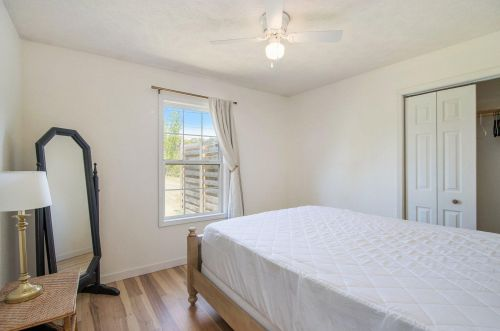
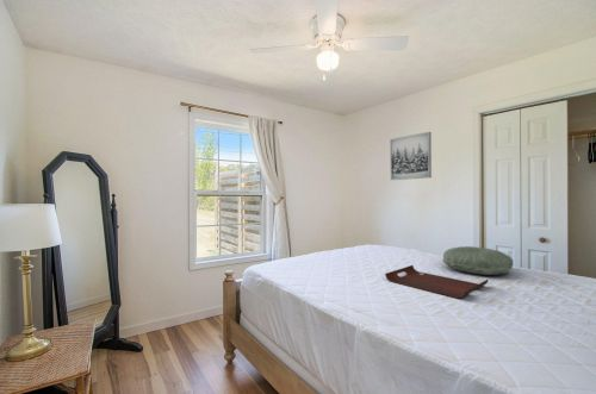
+ pillow [441,245,515,276]
+ wall art [389,131,433,181]
+ serving tray [384,264,490,300]
